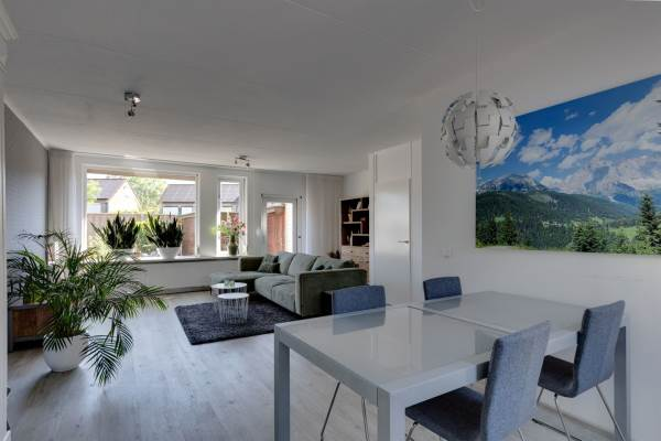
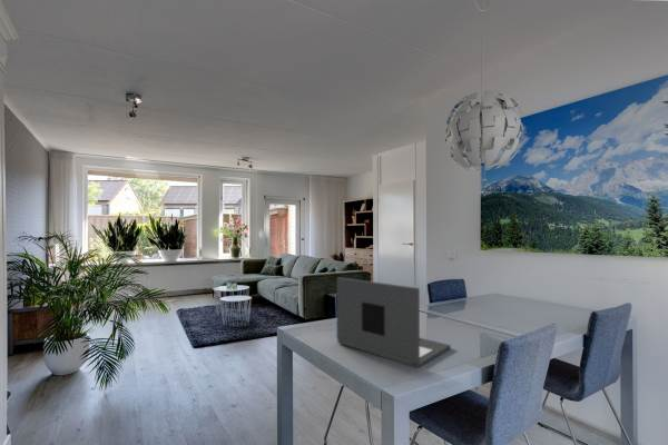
+ laptop [336,276,452,369]
